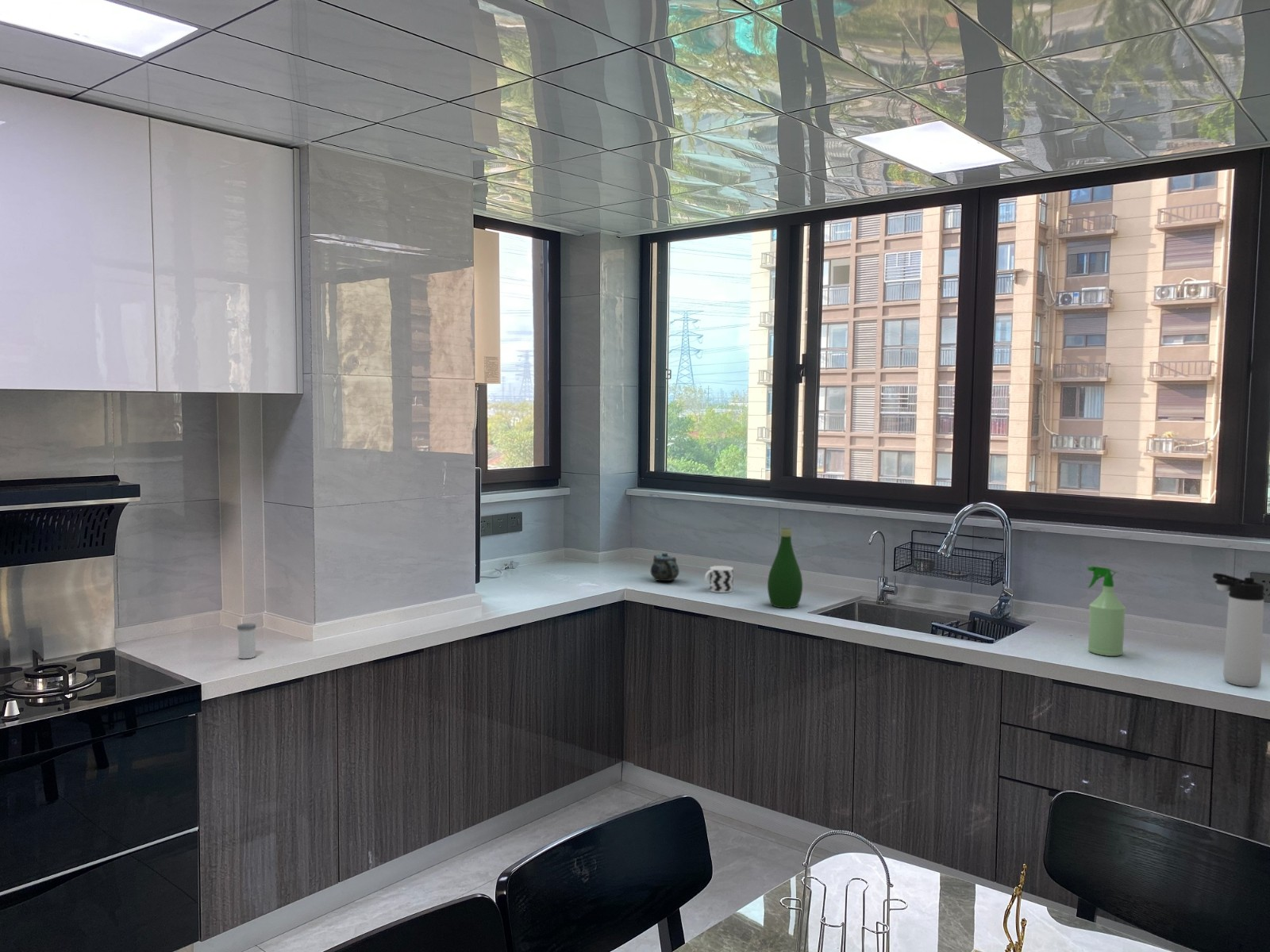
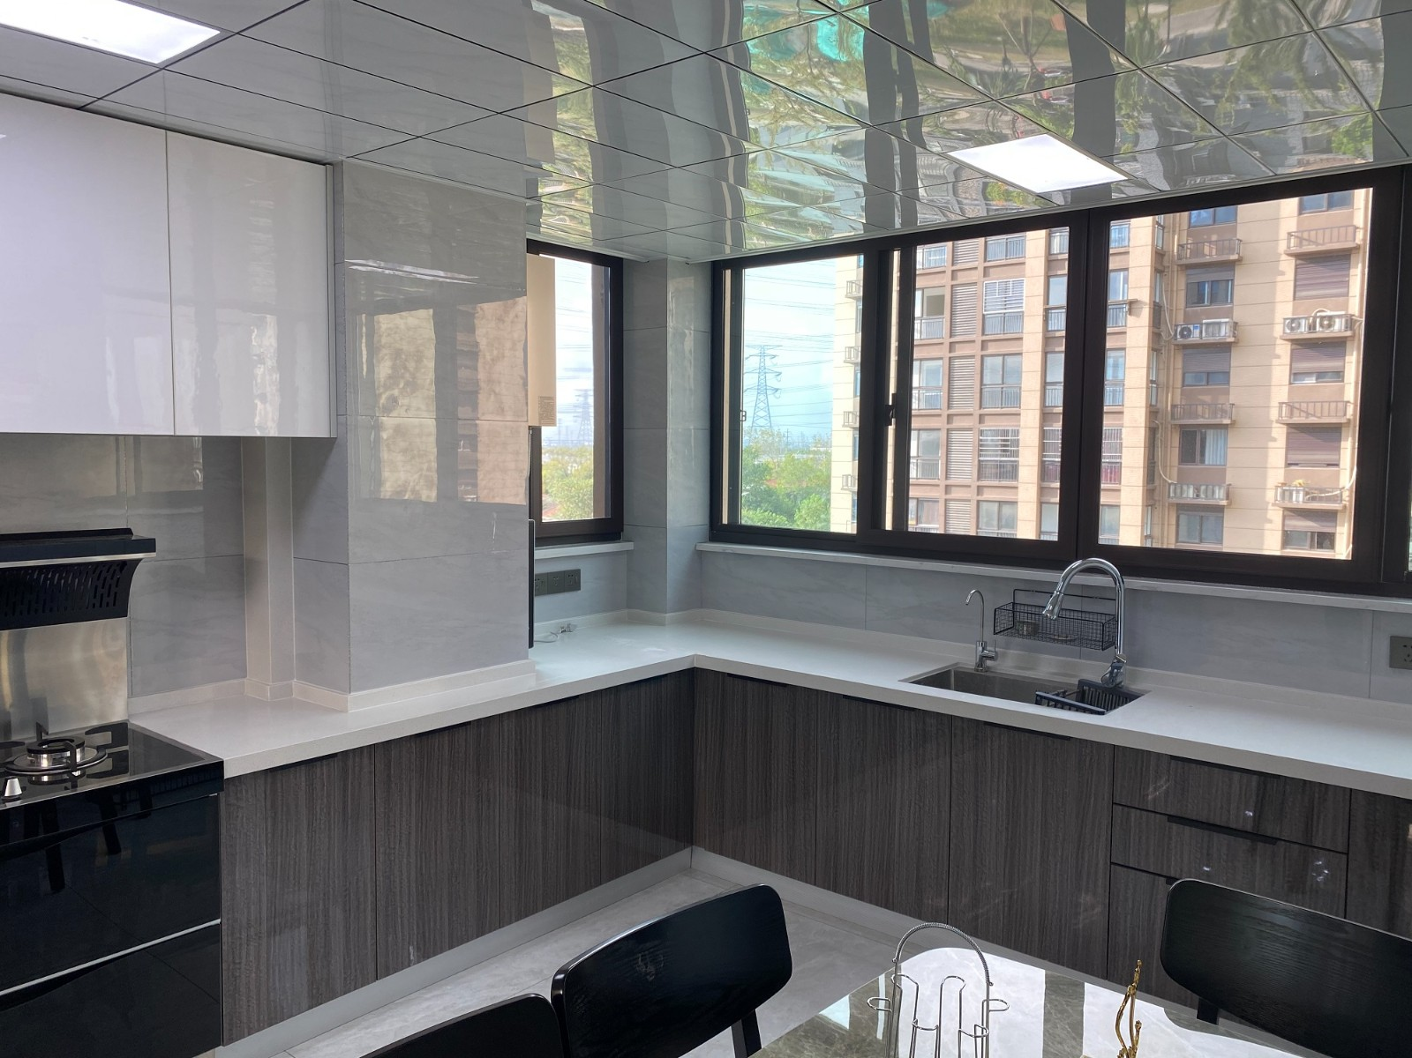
- cup [704,565,734,593]
- salt shaker [237,622,256,659]
- bottle [767,527,803,609]
- thermos bottle [1211,572,1265,687]
- spray bottle [1087,566,1126,657]
- chinaware [649,551,680,582]
